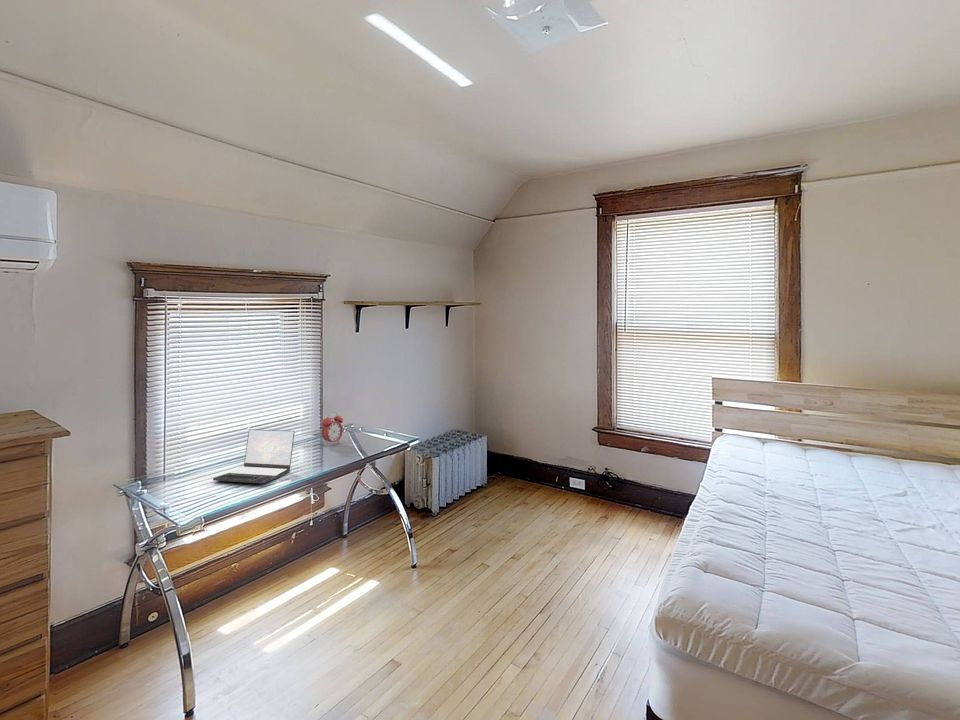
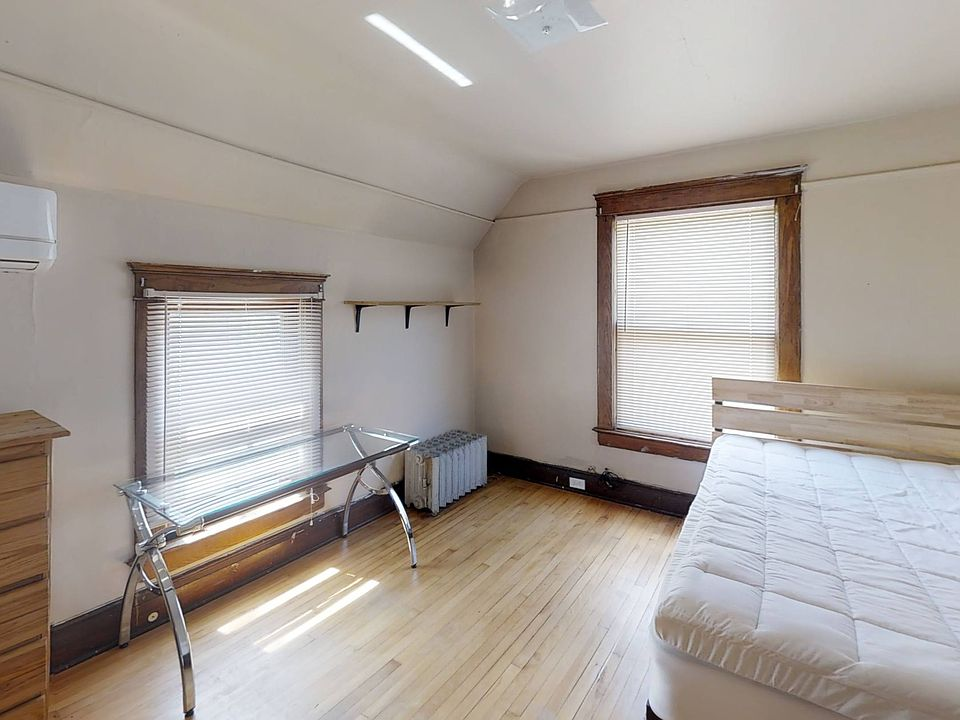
- laptop [212,428,296,484]
- alarm clock [320,410,344,446]
